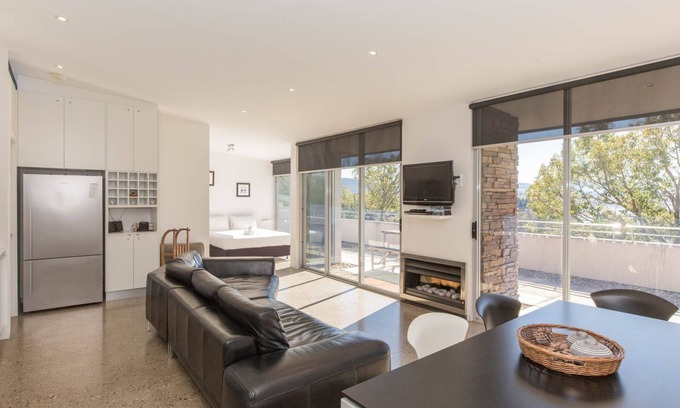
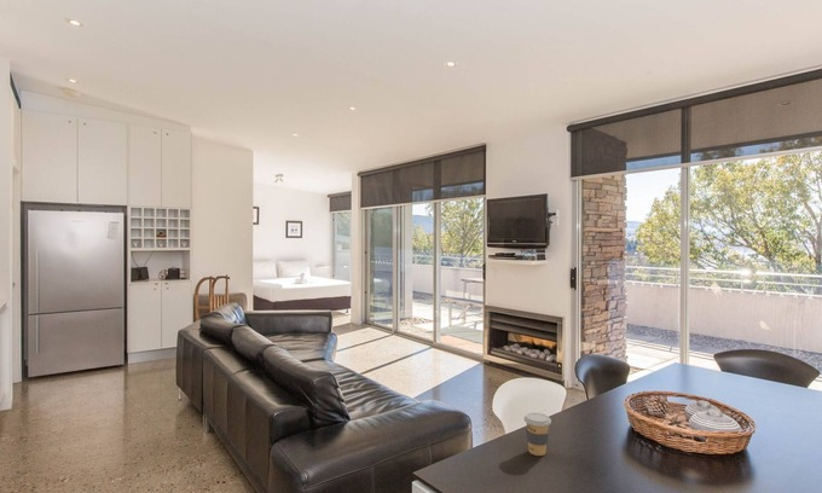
+ coffee cup [522,412,552,457]
